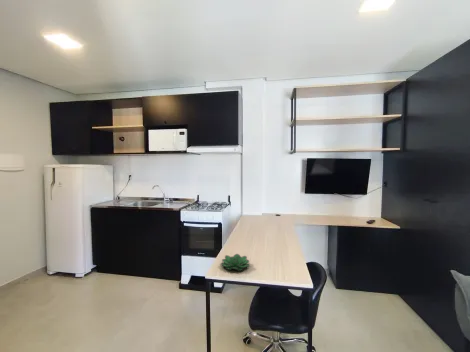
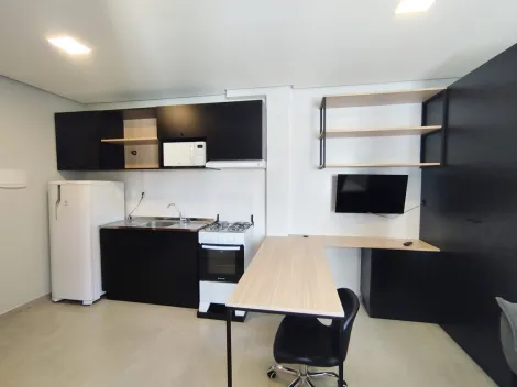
- succulent plant [220,253,250,271]
